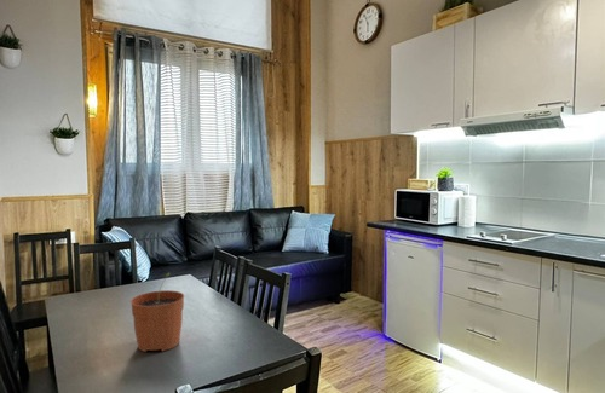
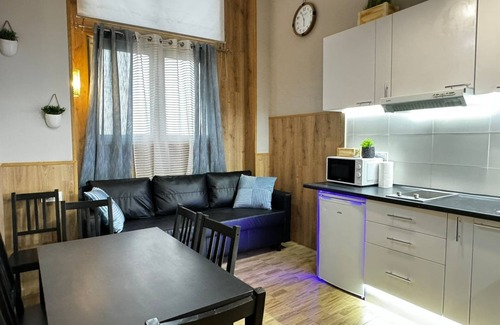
- plant pot [129,271,185,353]
